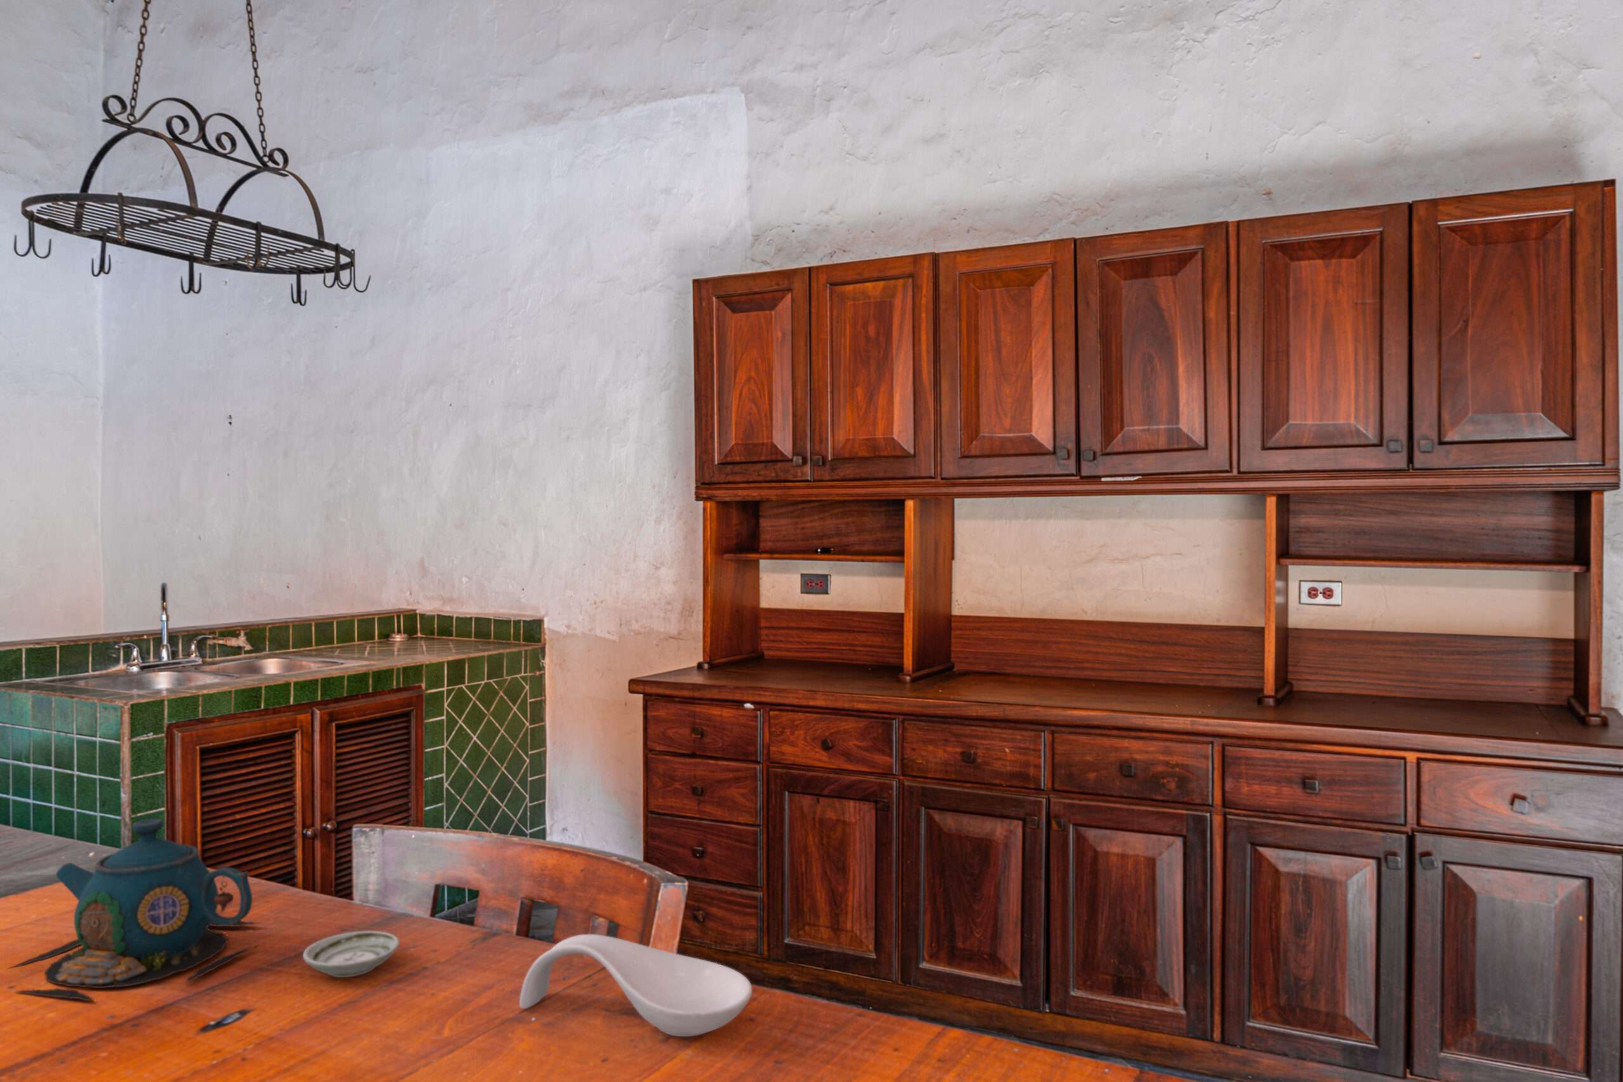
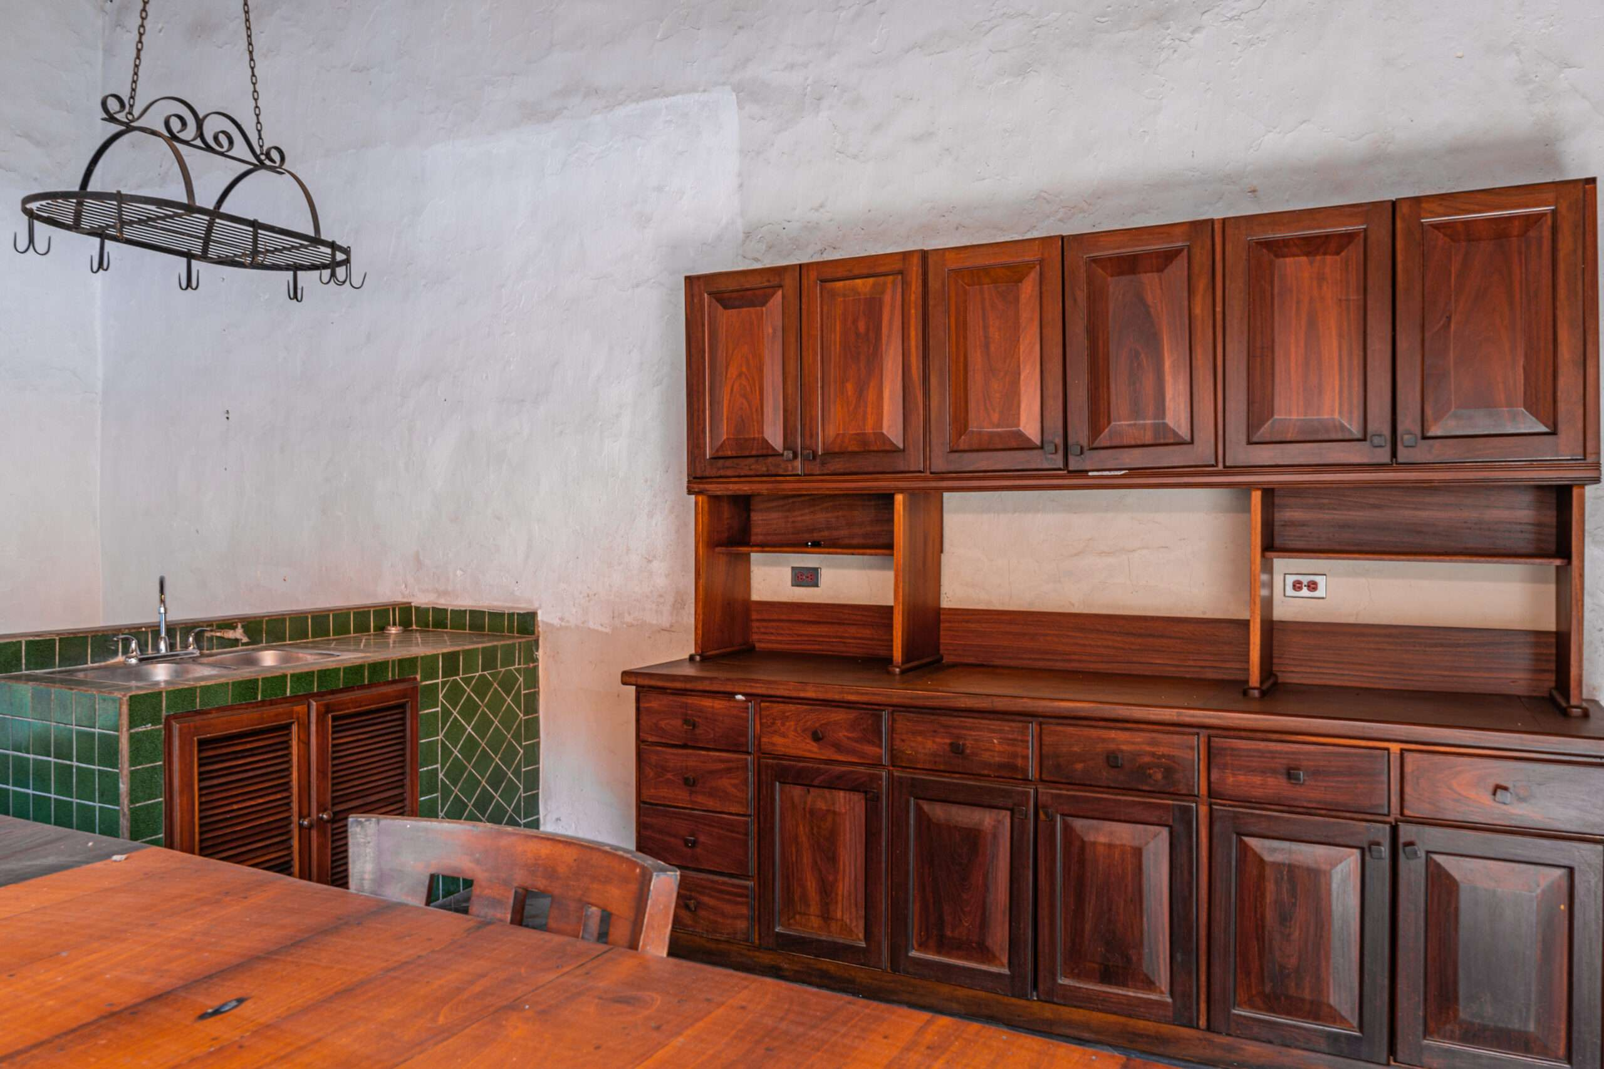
- teapot [6,819,262,1001]
- saucer [302,931,400,978]
- spoon rest [518,933,752,1037]
